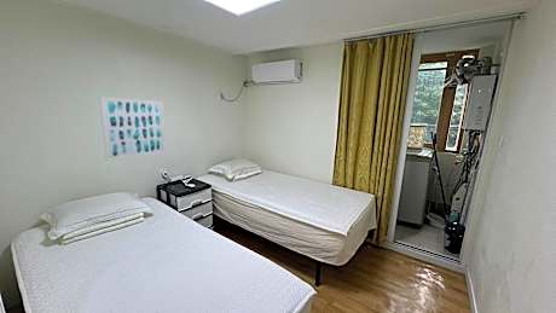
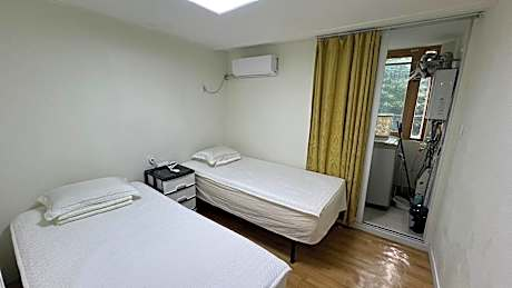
- wall art [99,95,167,162]
